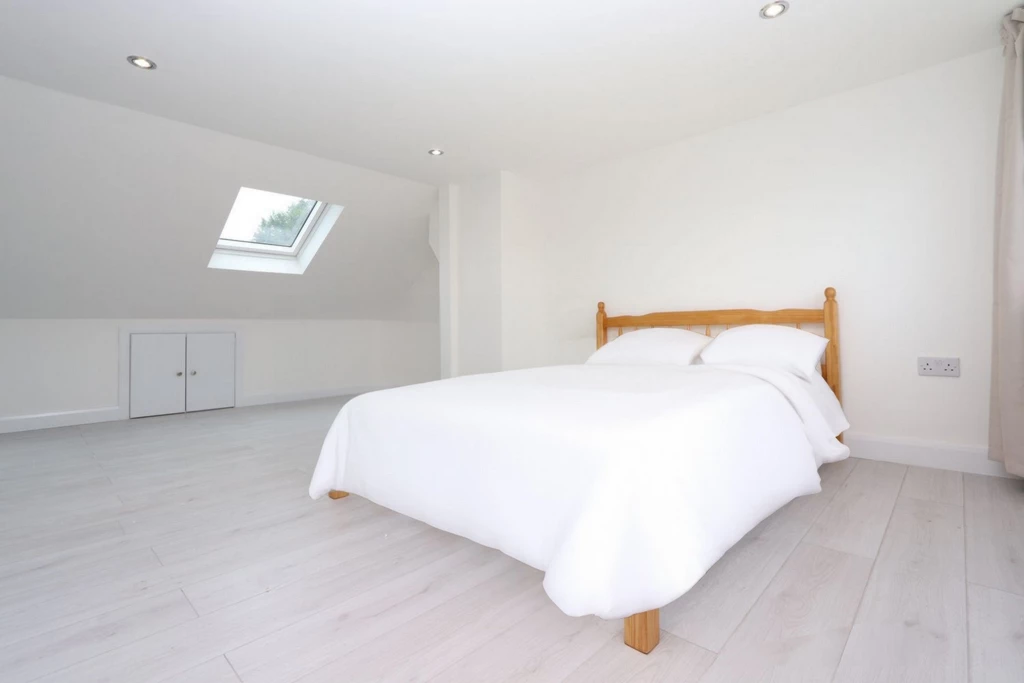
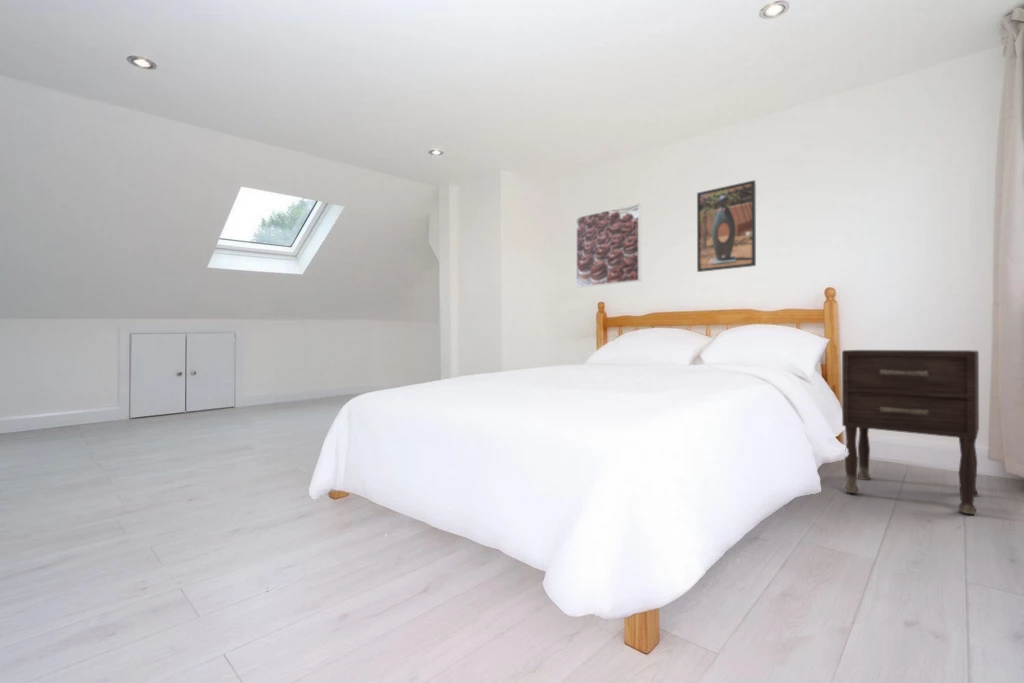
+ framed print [696,179,757,273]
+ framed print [575,202,642,288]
+ nightstand [841,349,980,515]
